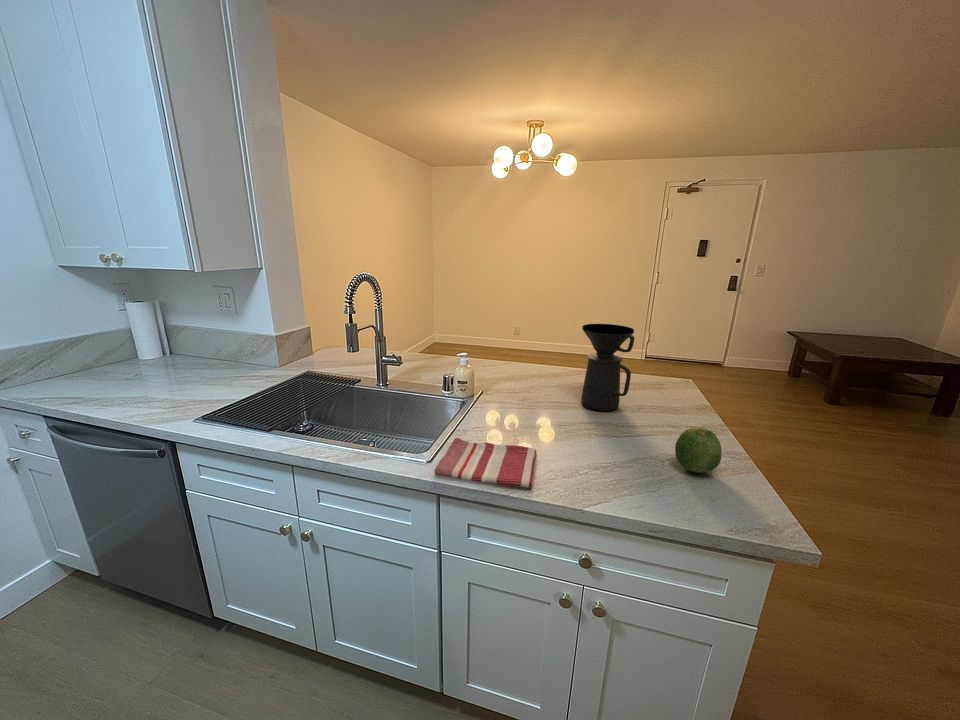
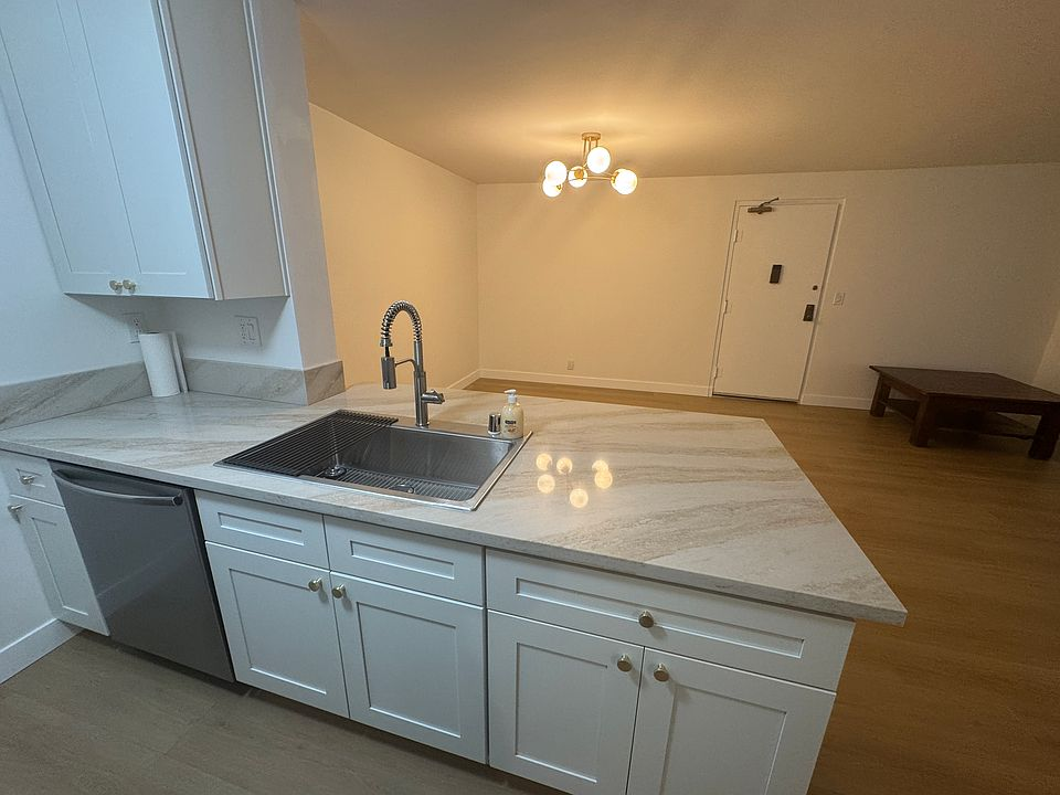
- coffee maker [580,323,635,412]
- fruit [674,426,723,474]
- dish towel [434,437,538,489]
